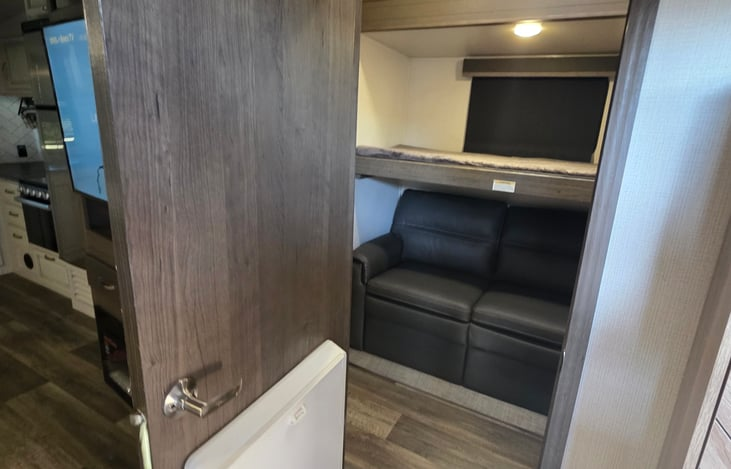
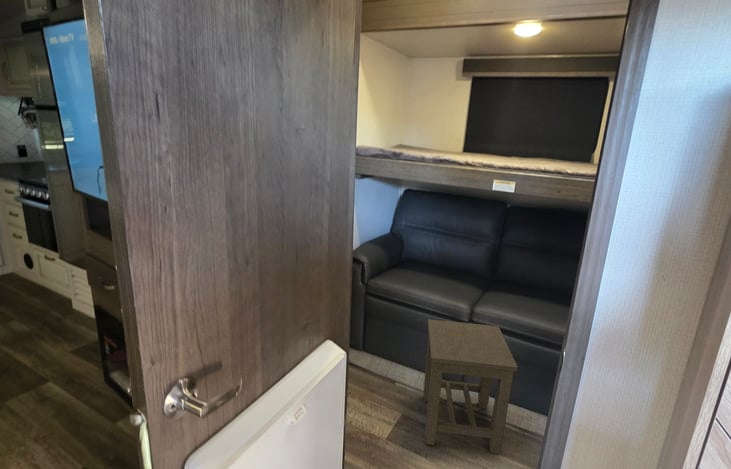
+ side table [423,318,519,455]
